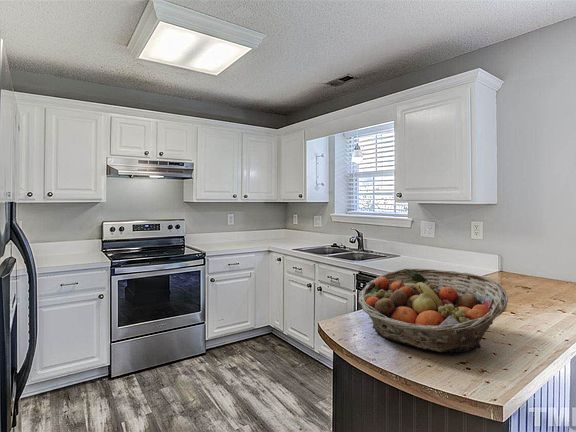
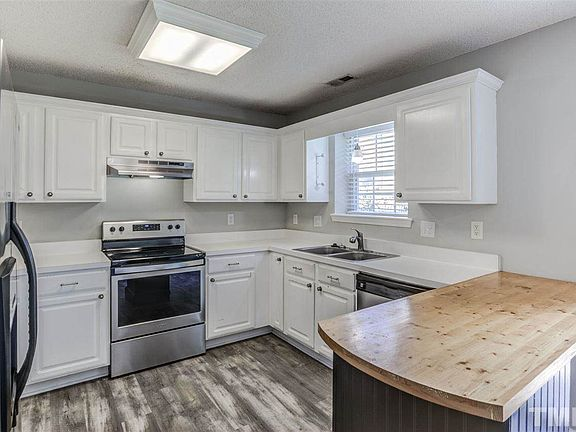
- fruit basket [357,268,509,353]
